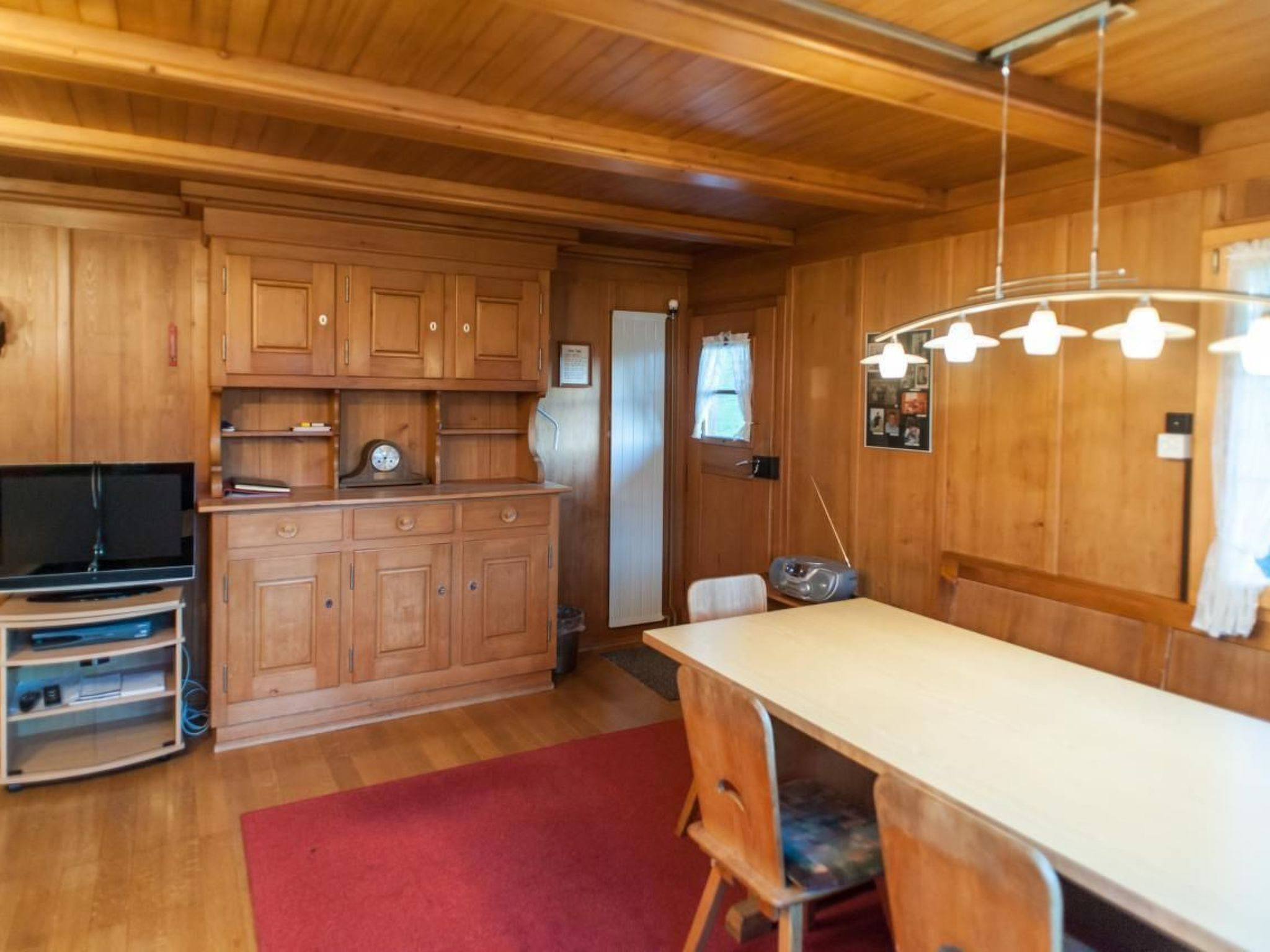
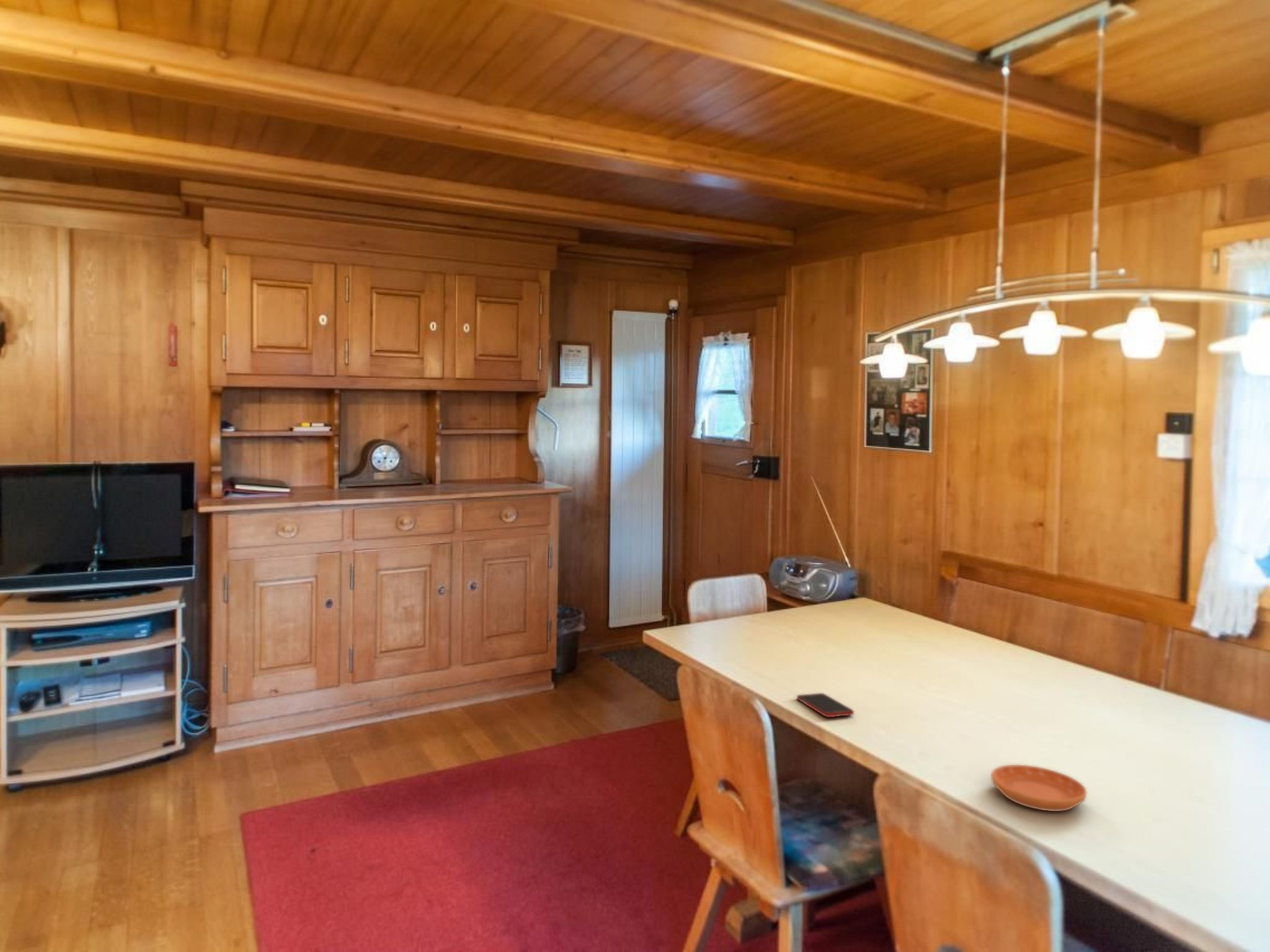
+ cell phone [796,692,855,718]
+ saucer [990,764,1088,812]
